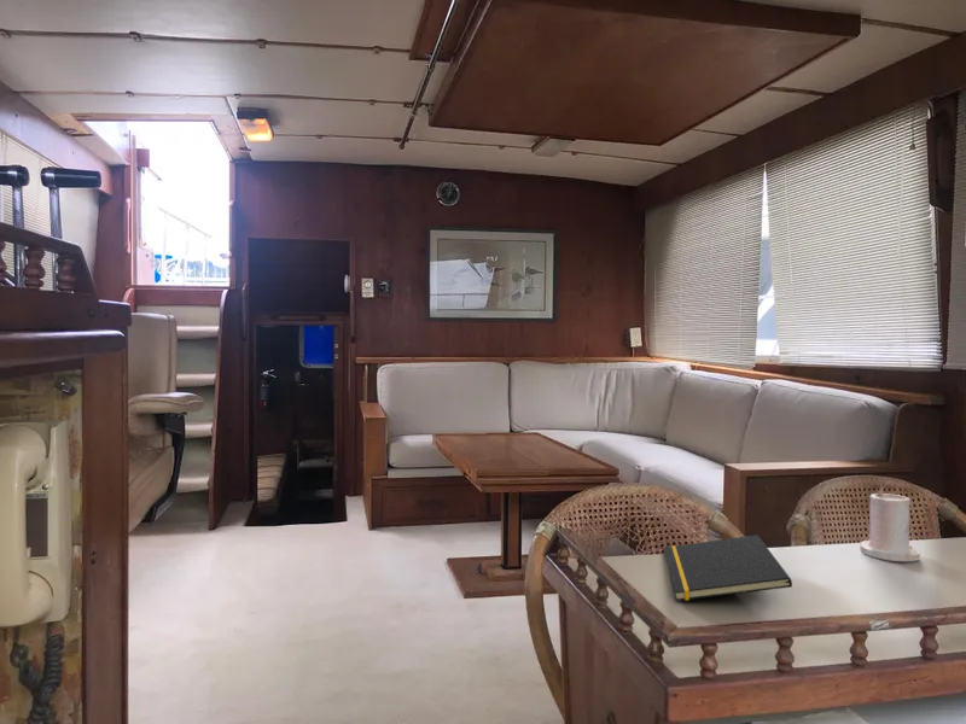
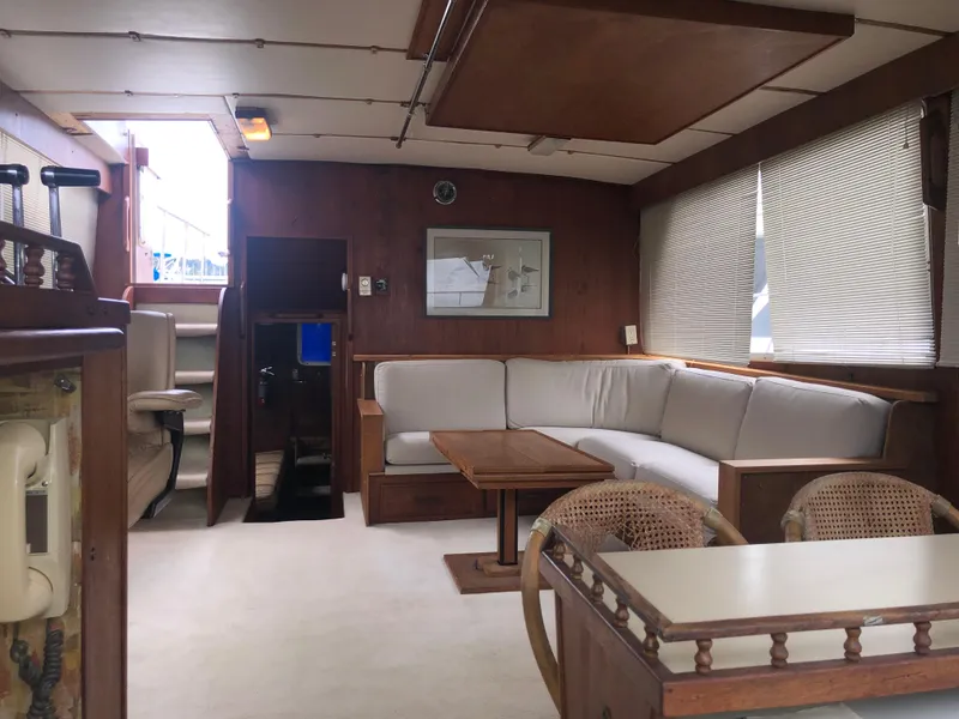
- candle [859,486,921,562]
- notepad [662,533,793,602]
